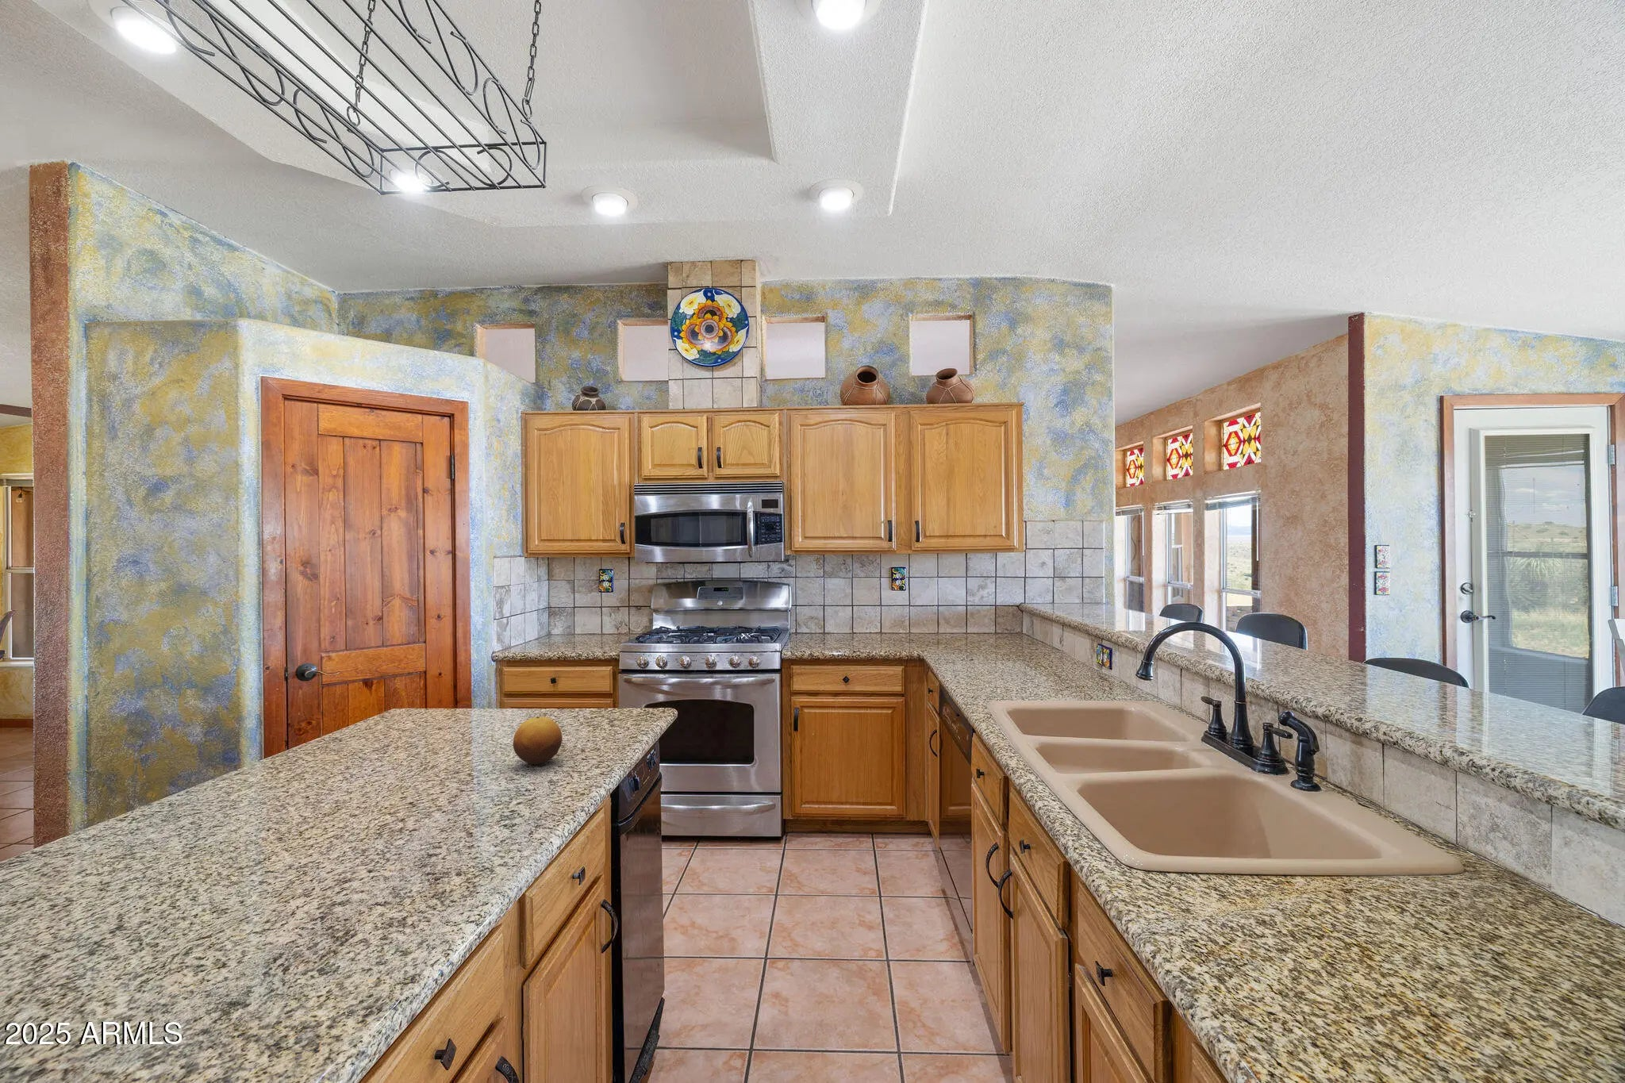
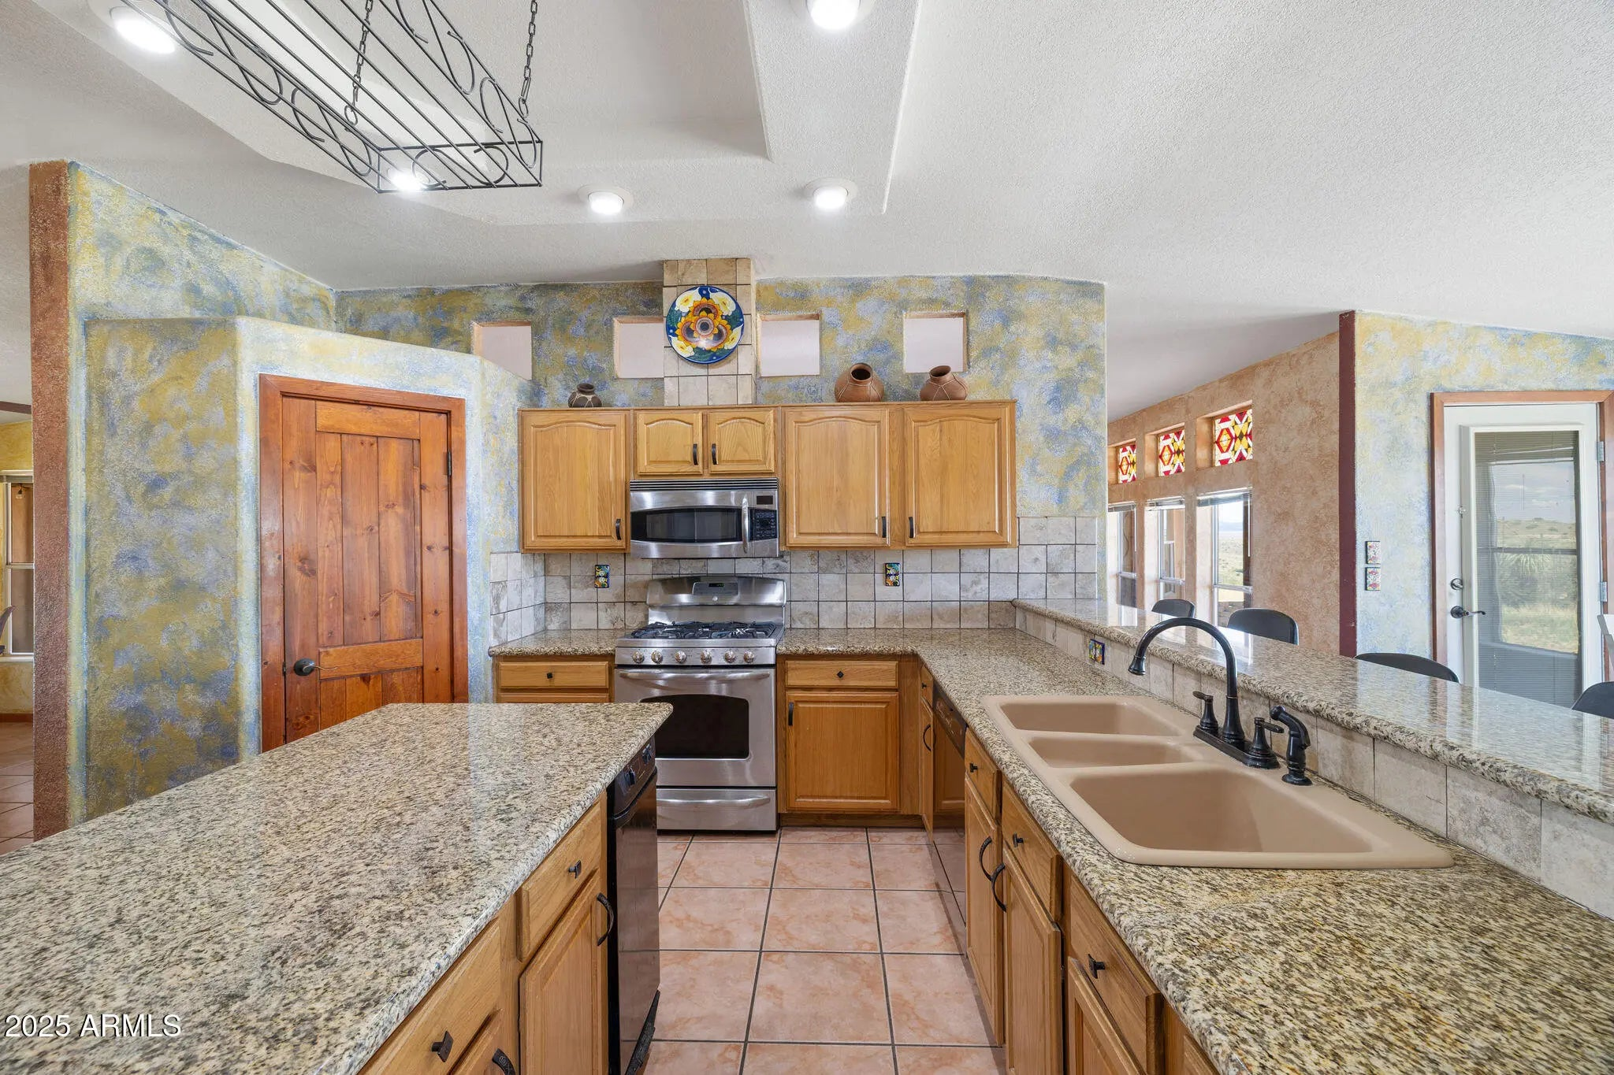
- fruit [512,716,563,765]
